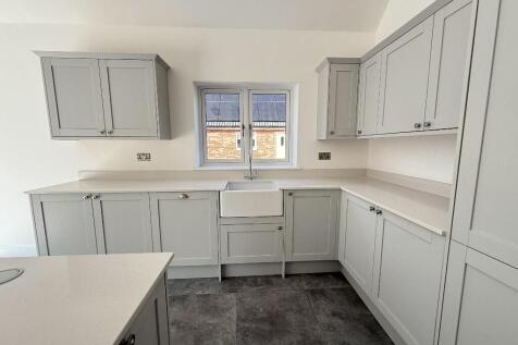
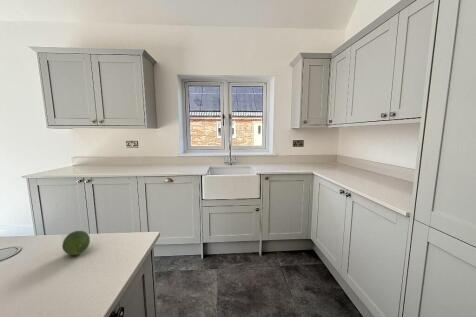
+ fruit [61,230,91,256]
